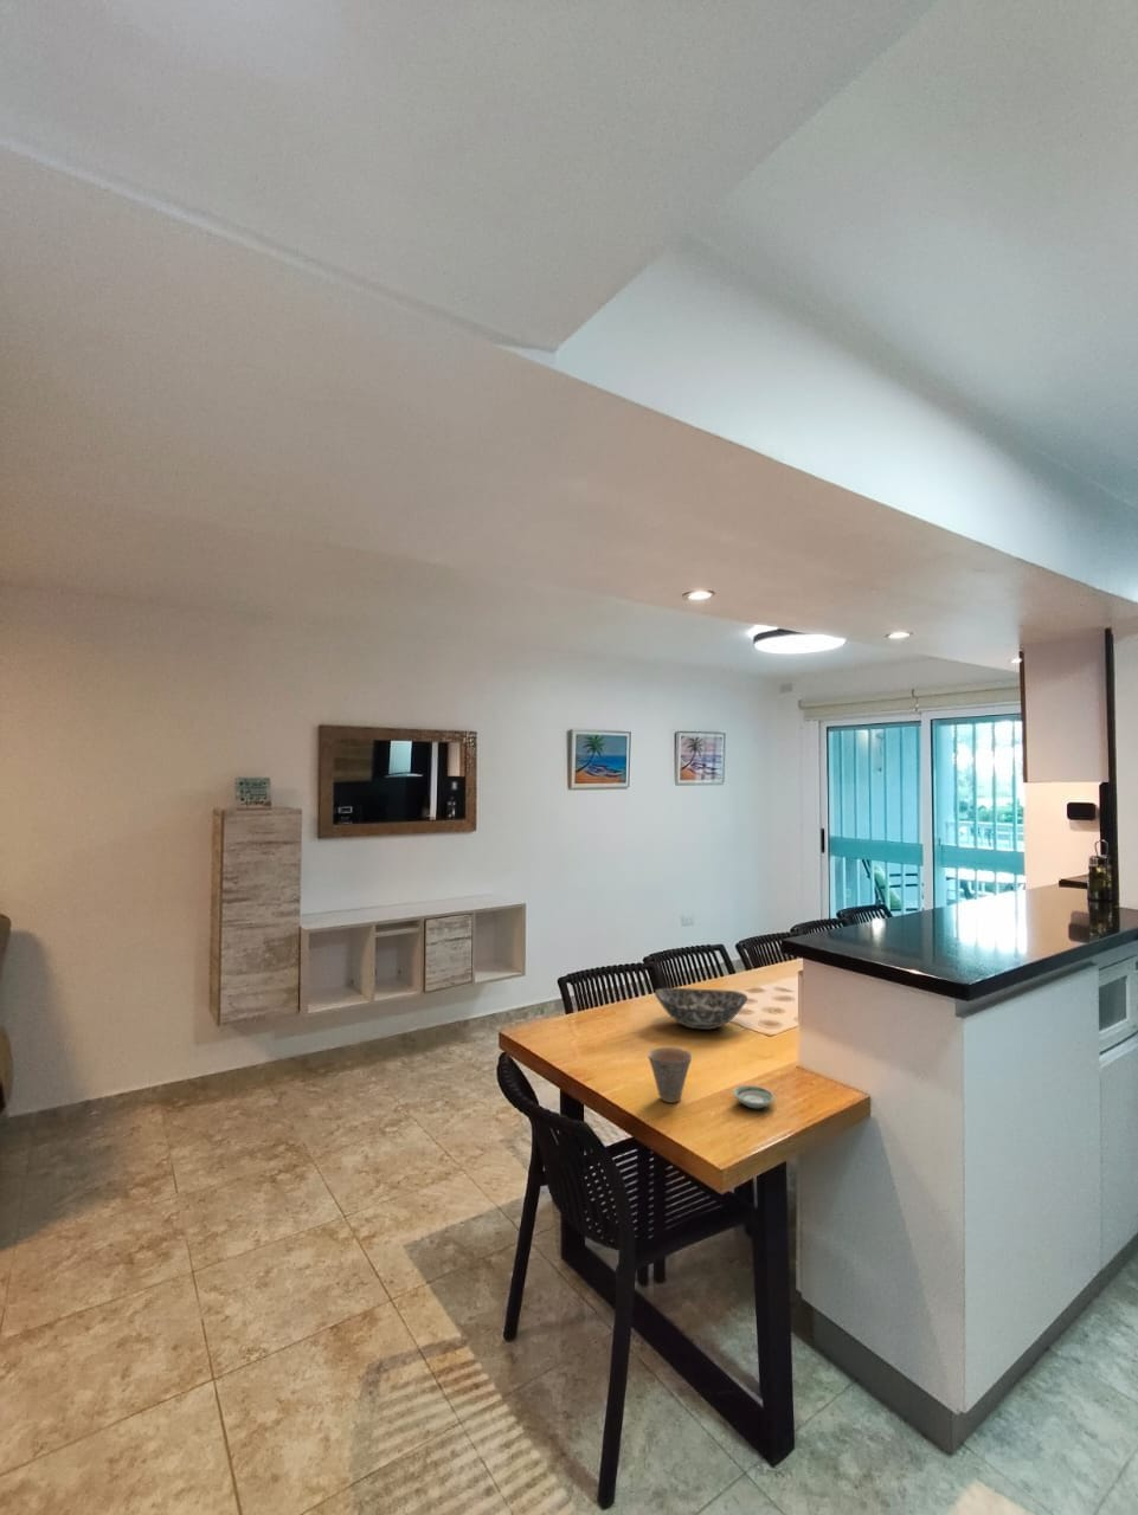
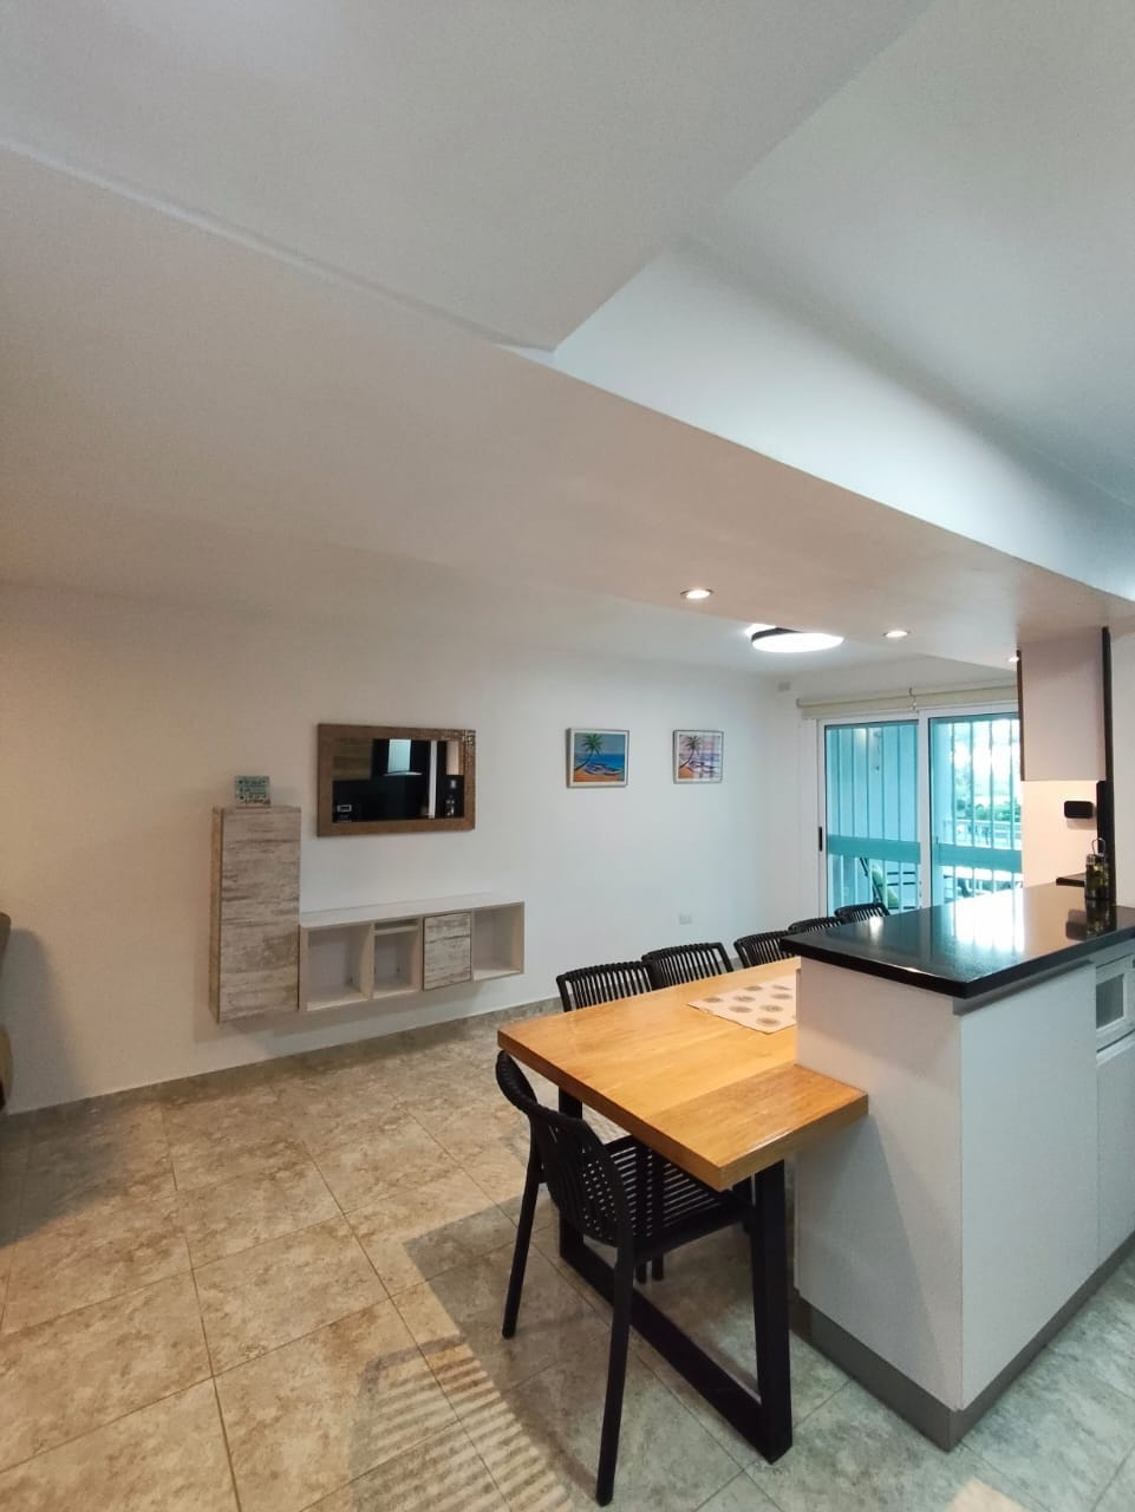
- bowl [654,987,748,1031]
- saucer [732,1084,776,1109]
- cup [647,1047,693,1104]
